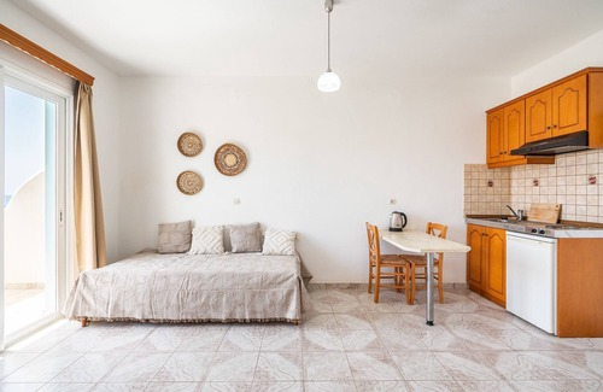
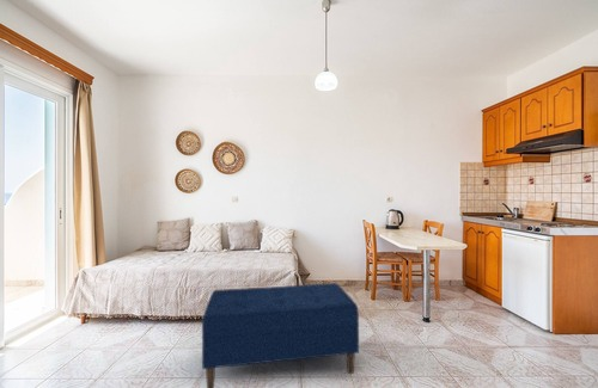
+ bench [201,282,360,388]
